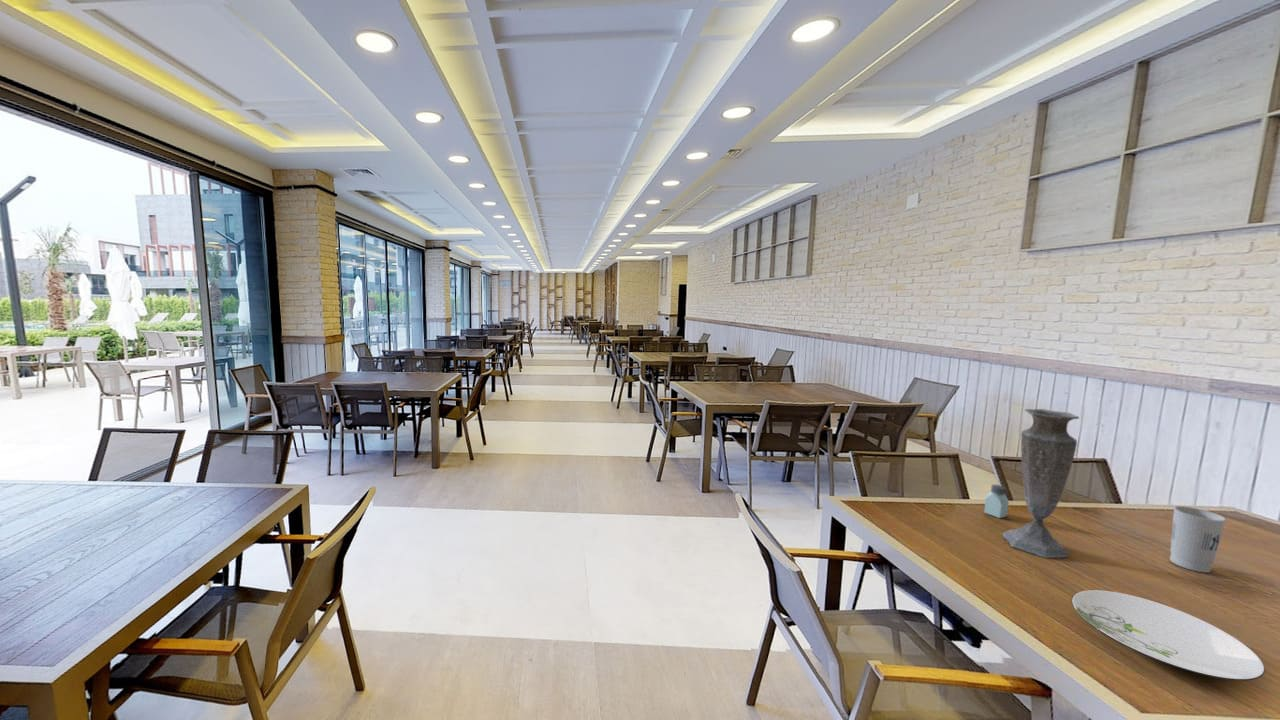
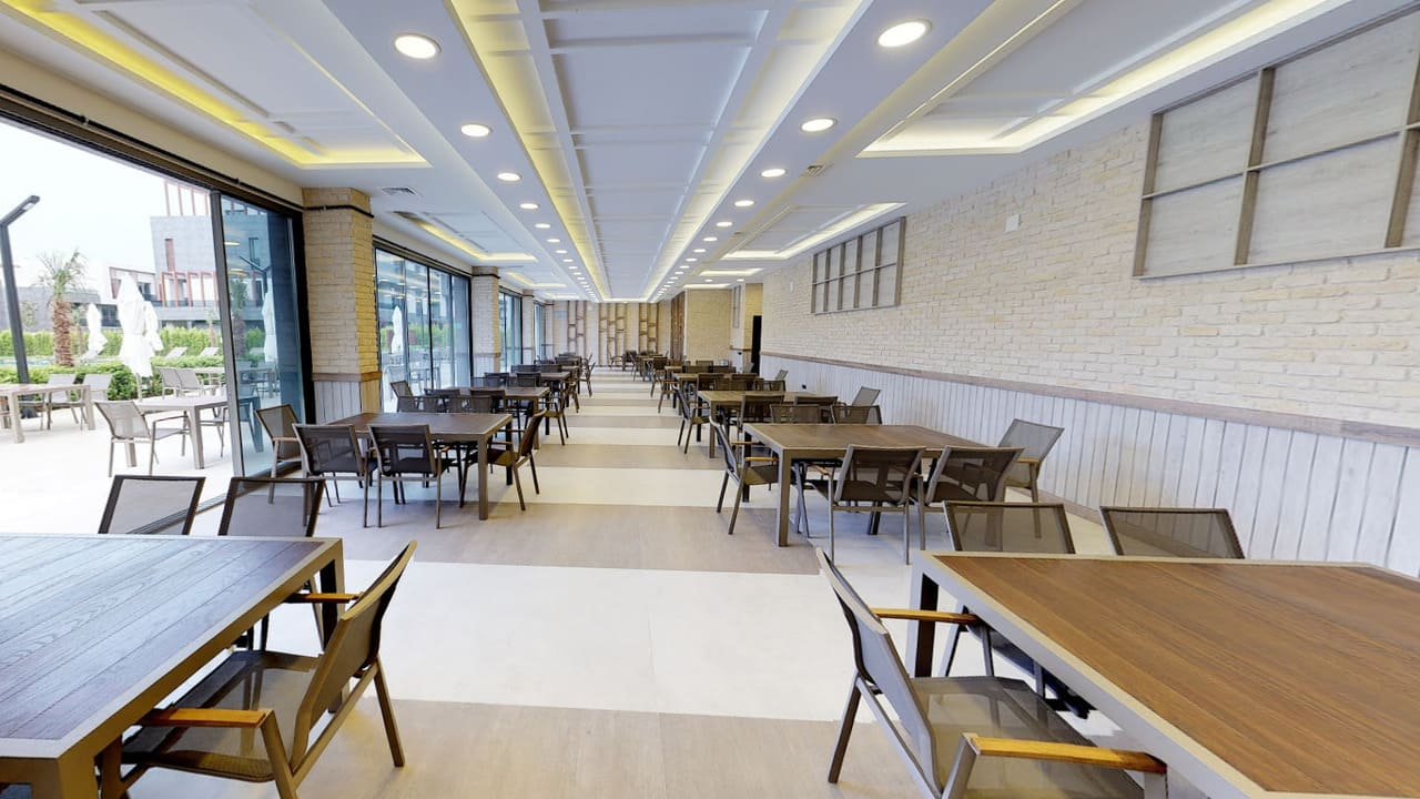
- vase [1002,408,1080,559]
- cup [1169,505,1227,574]
- plate [1071,589,1266,682]
- saltshaker [983,484,1010,519]
